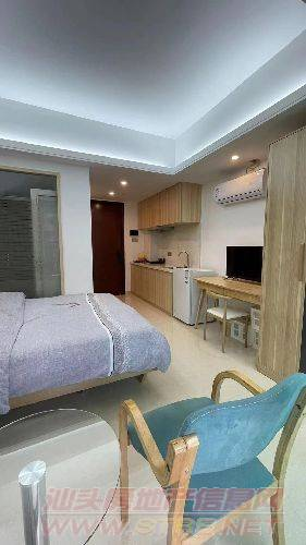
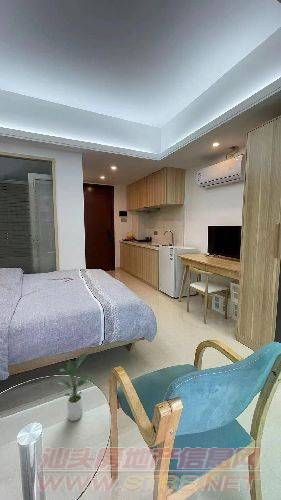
+ potted plant [57,351,91,422]
